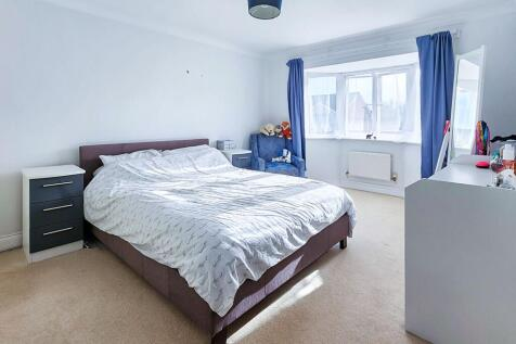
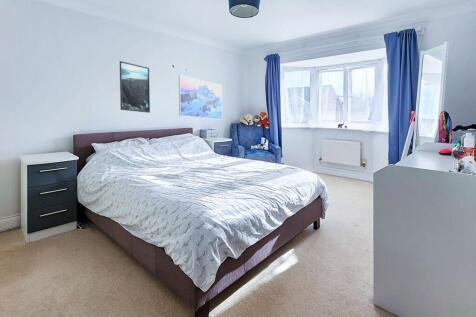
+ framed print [119,60,151,114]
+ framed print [178,74,223,121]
